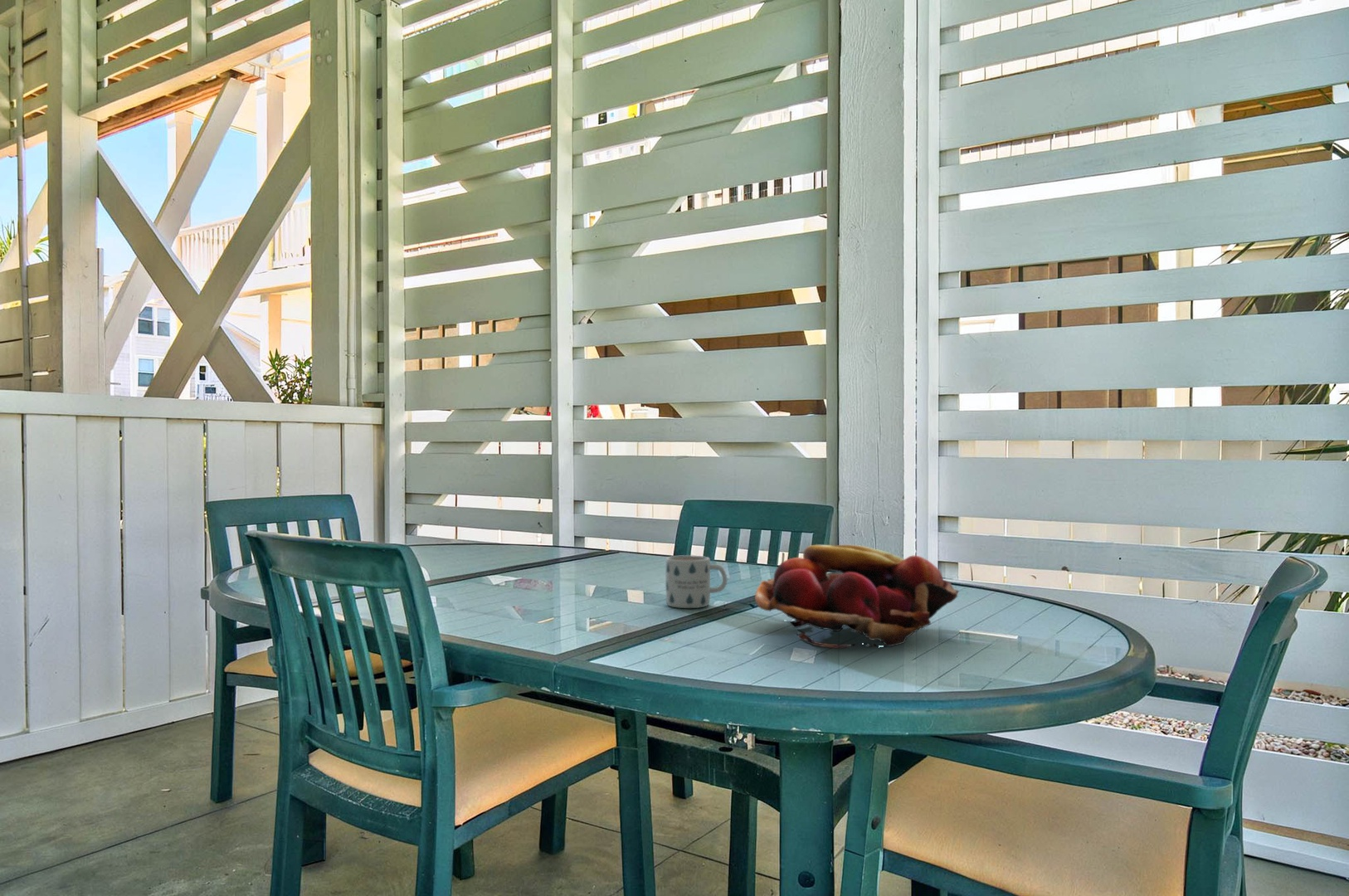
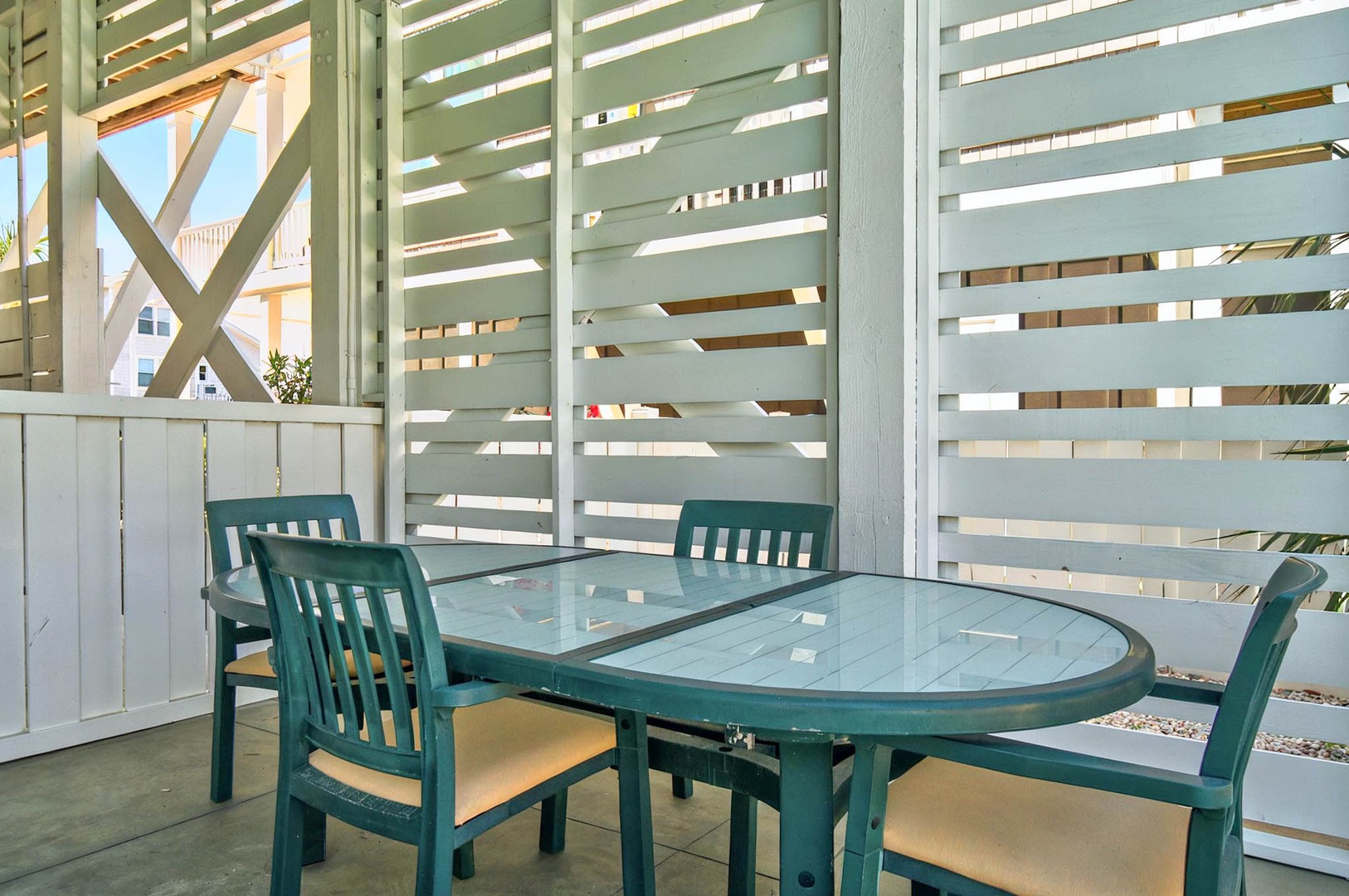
- mug [665,554,728,609]
- fruit basket [754,544,960,649]
